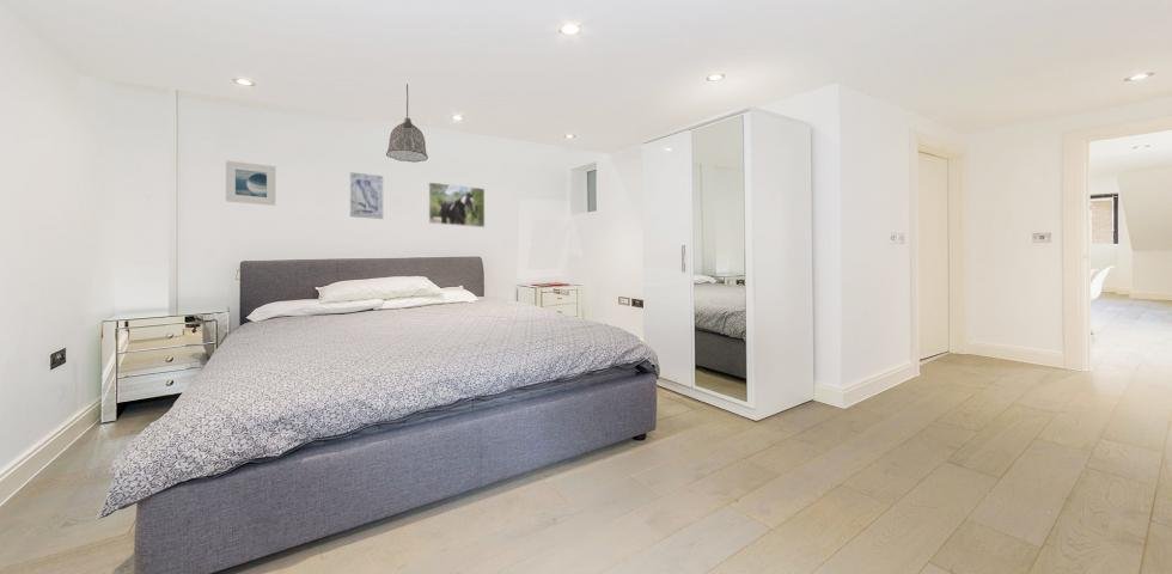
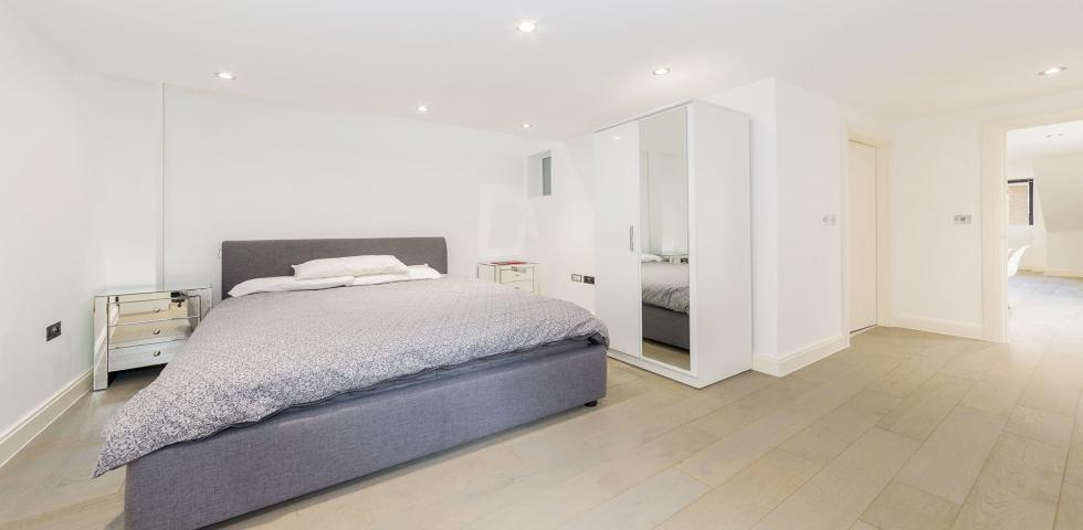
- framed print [427,181,486,228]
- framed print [225,160,276,207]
- wall art [349,171,384,220]
- pendant lamp [385,83,429,164]
